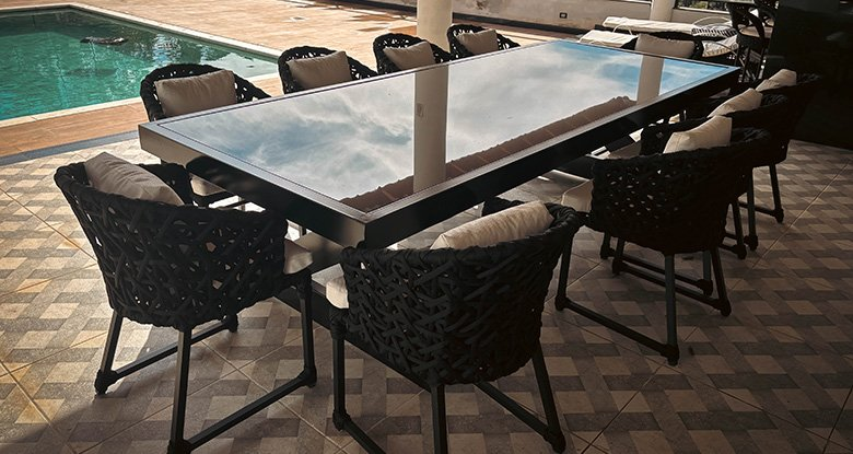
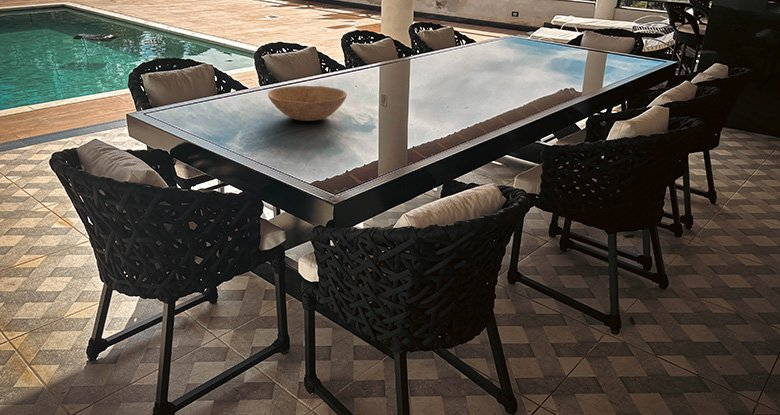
+ bowl [267,85,348,122]
